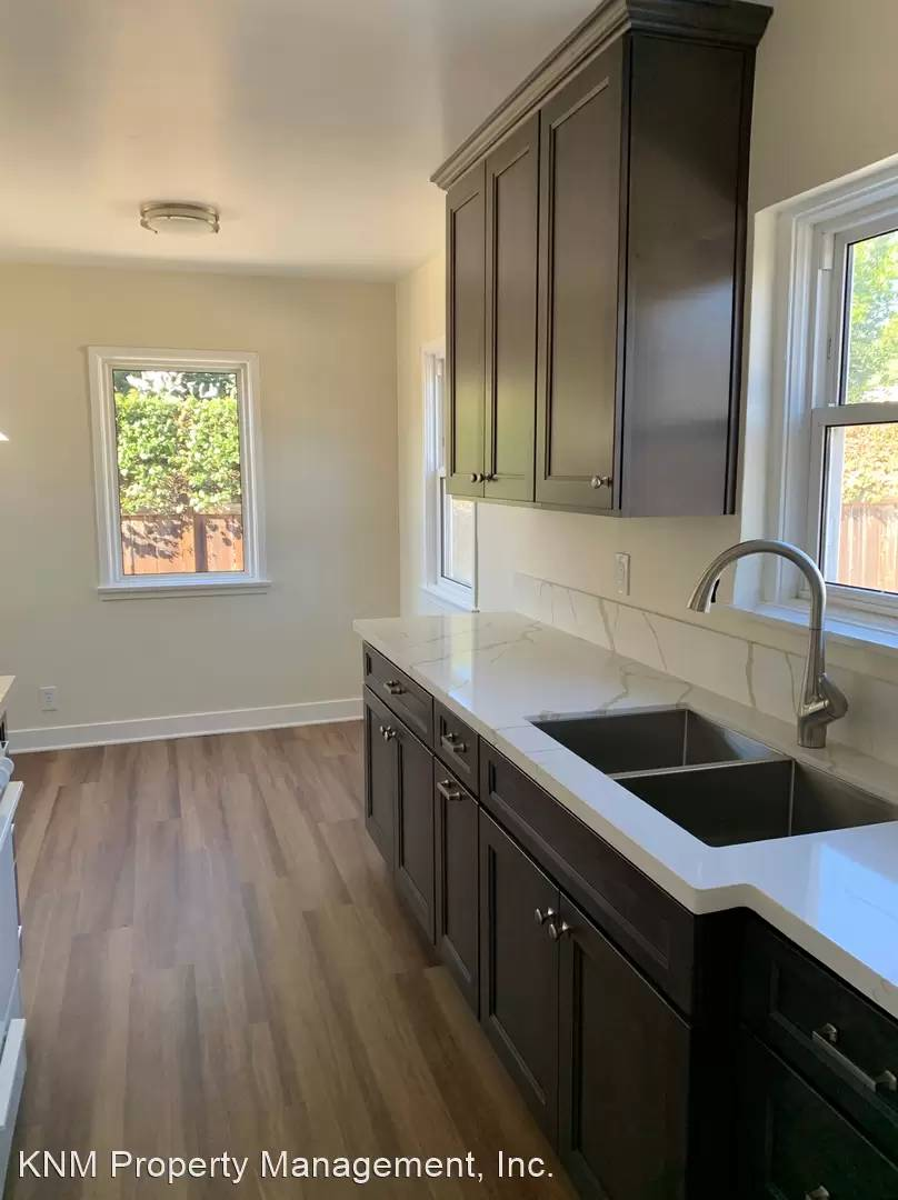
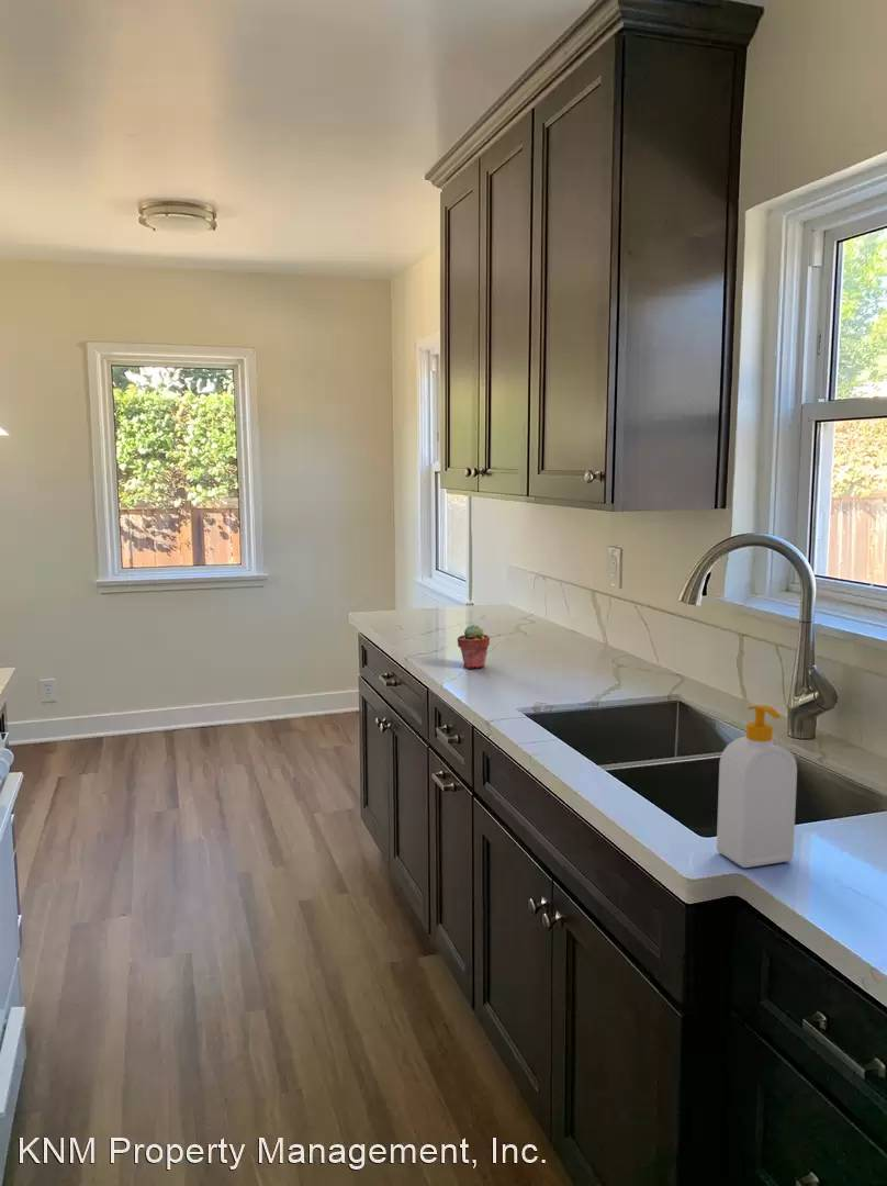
+ soap bottle [716,704,798,869]
+ potted succulent [457,624,491,669]
